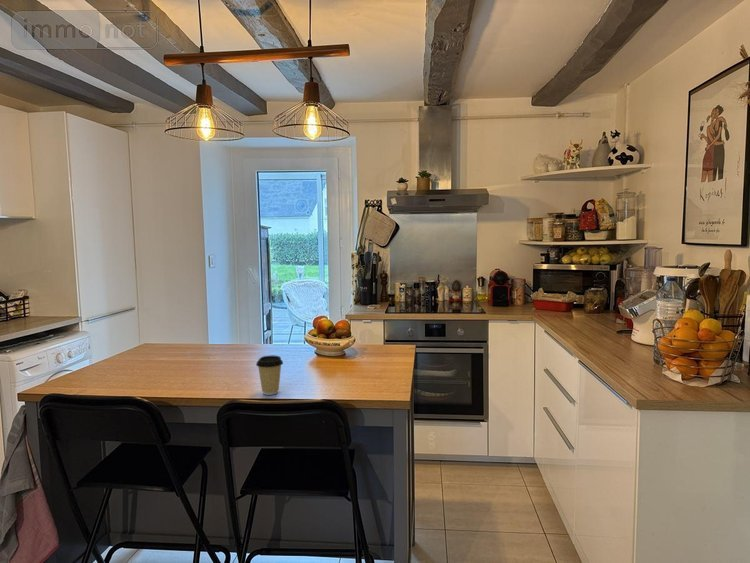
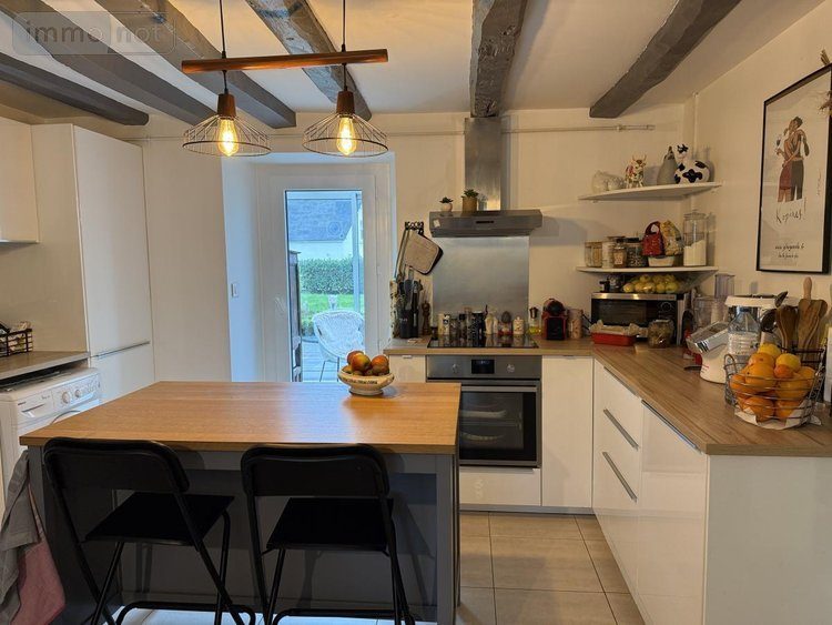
- coffee cup [255,355,284,396]
